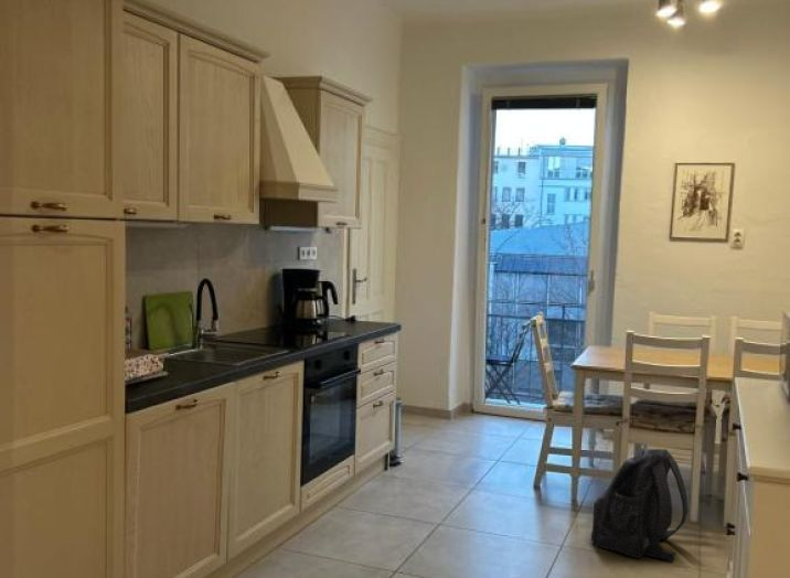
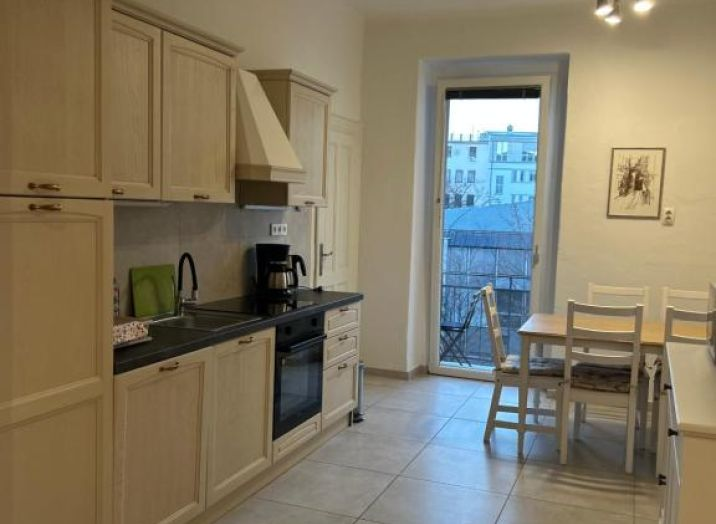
- backpack [590,447,690,564]
